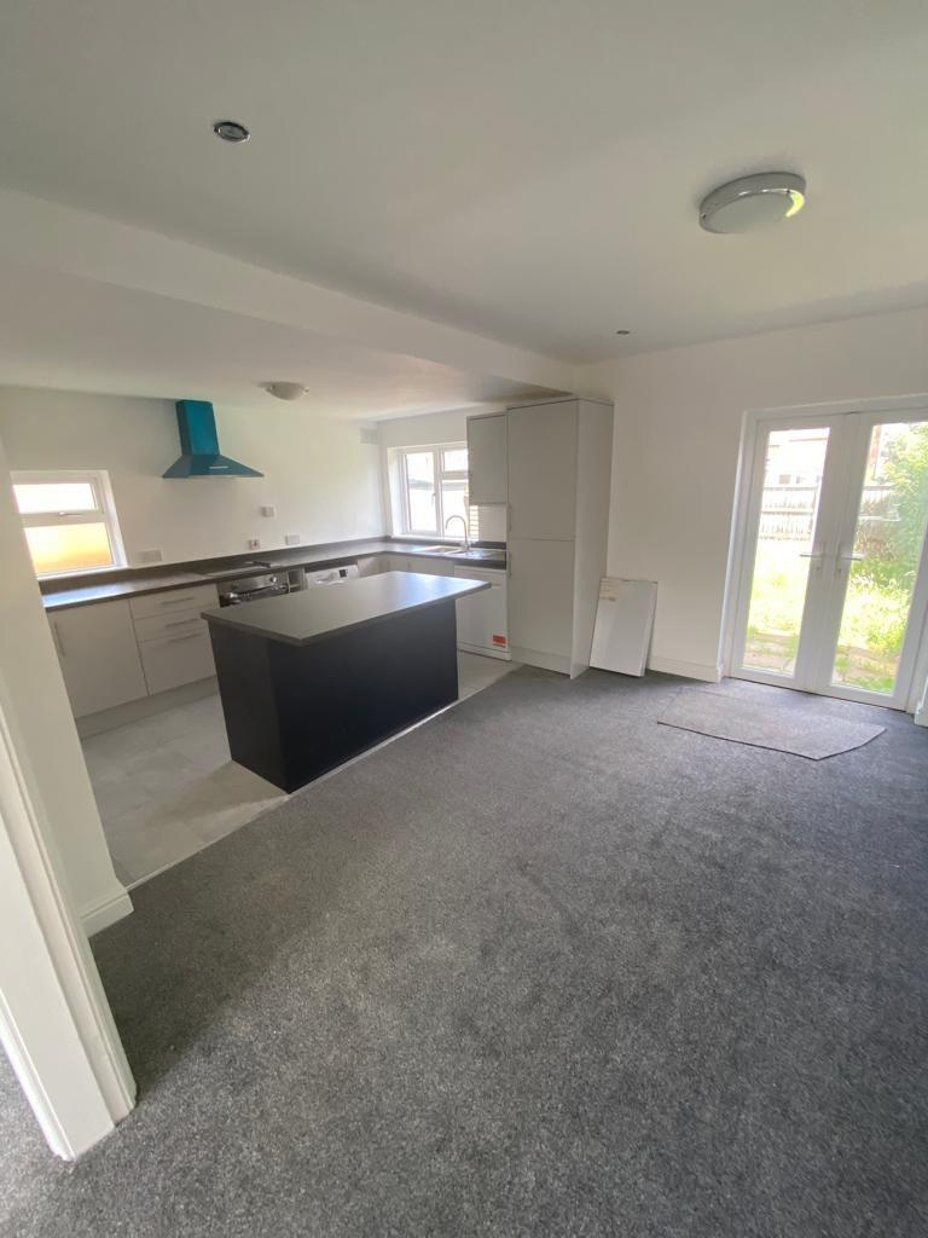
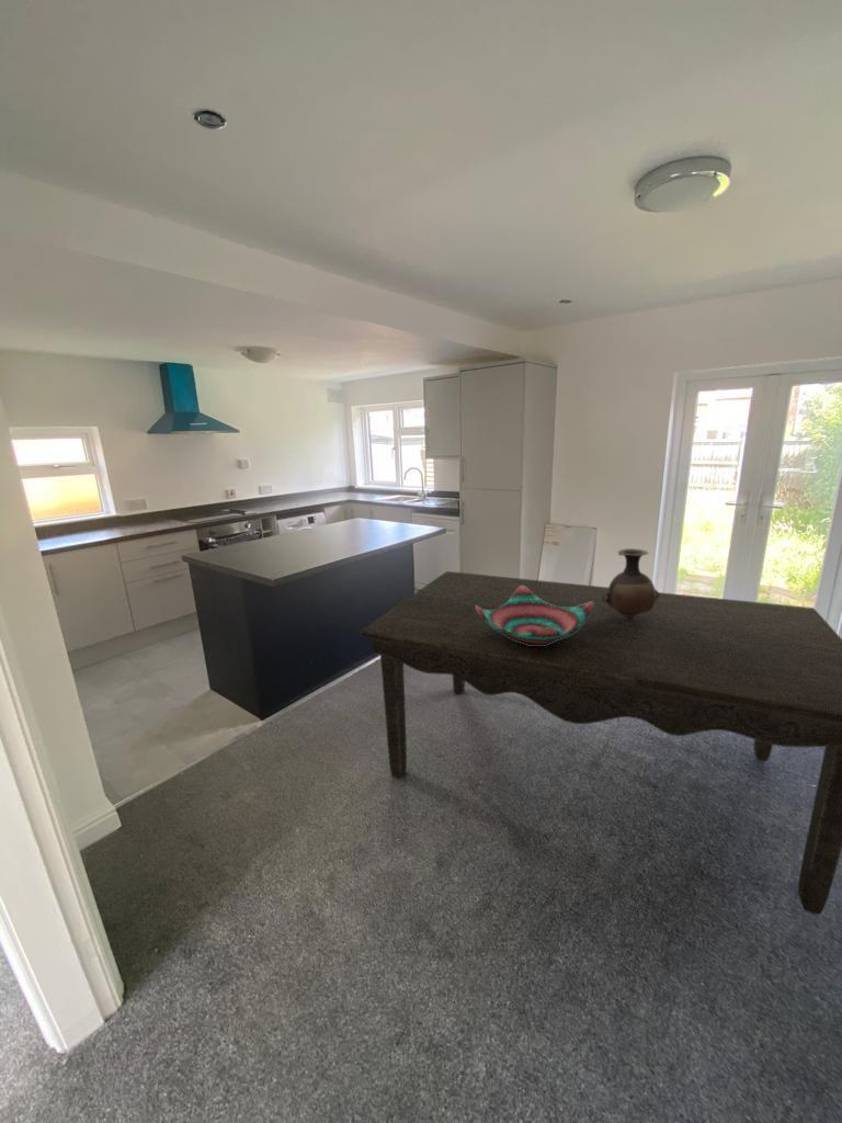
+ decorative bowl [476,586,593,645]
+ dining table [360,570,842,916]
+ vase [602,547,659,617]
